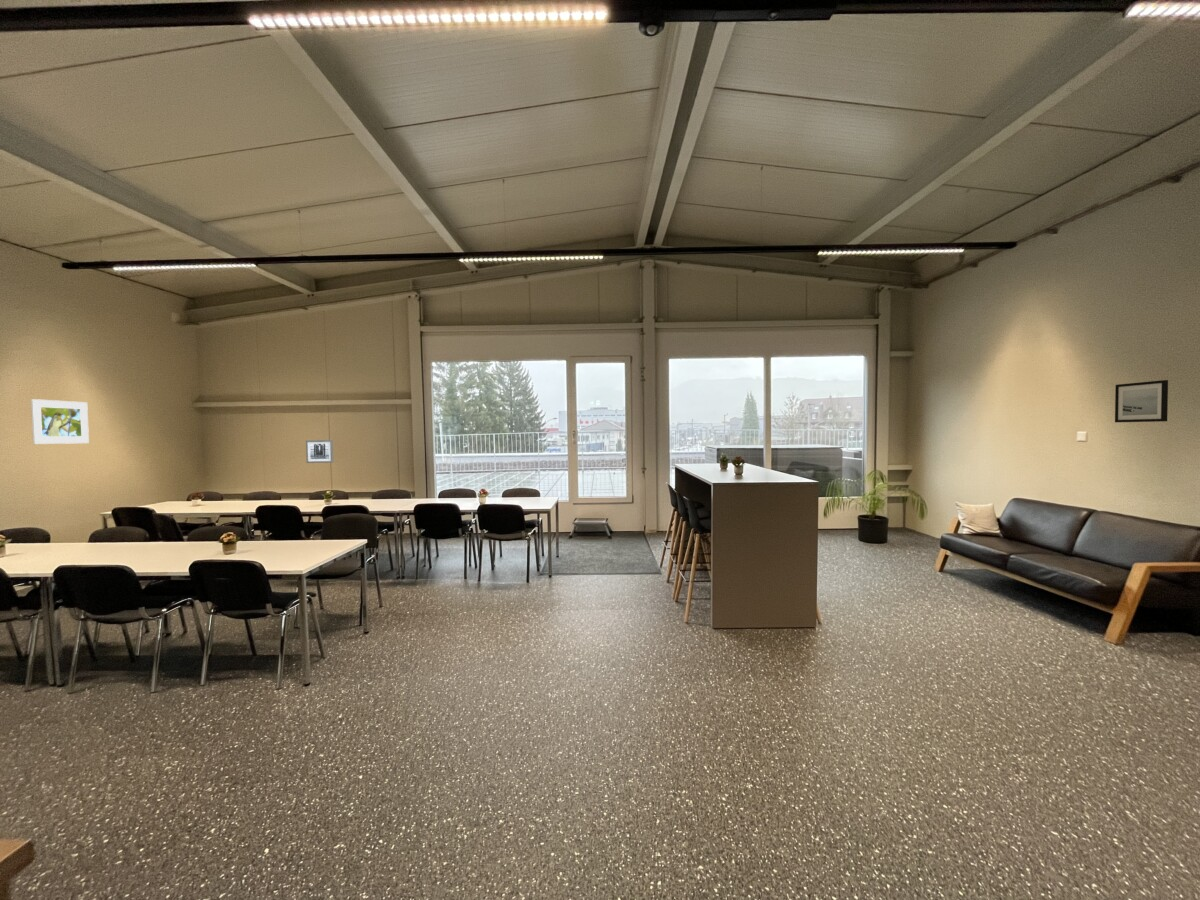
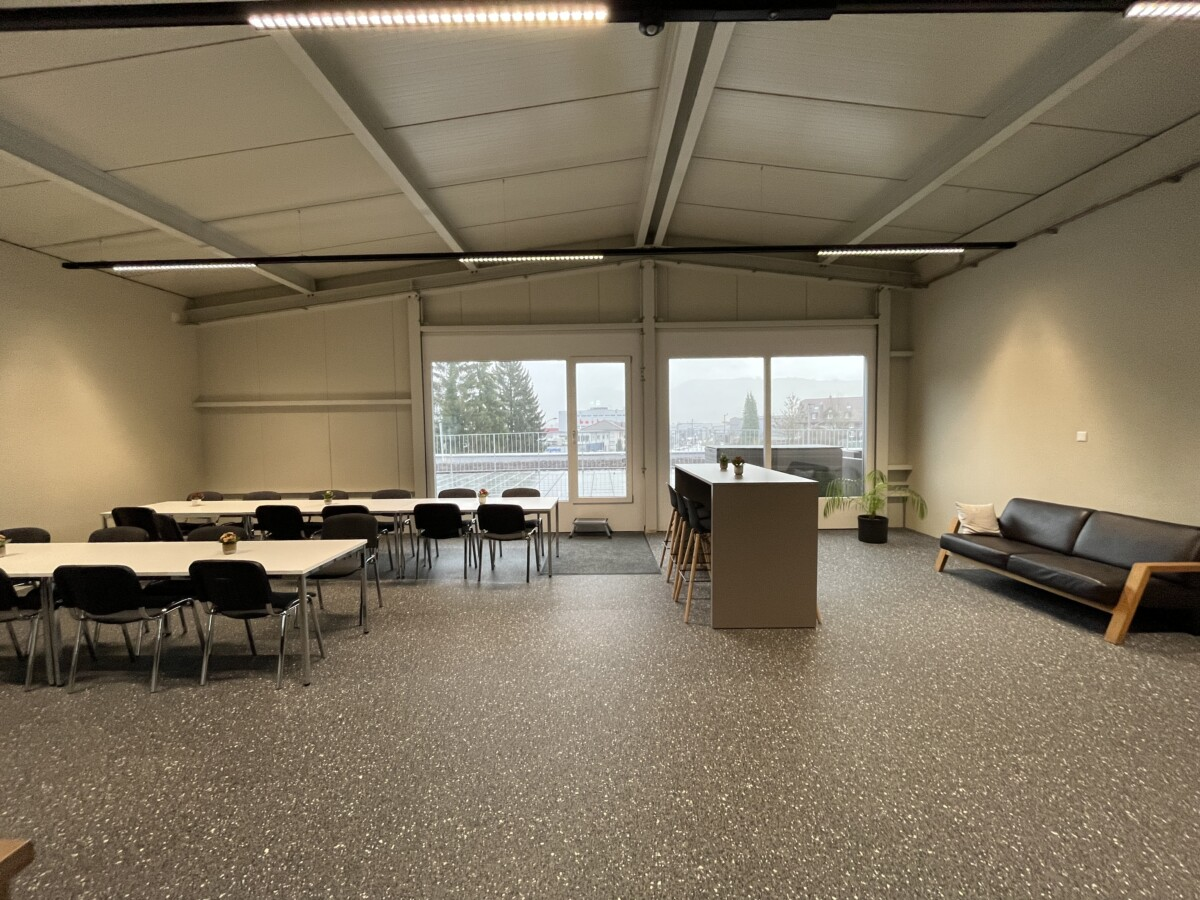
- wall art [305,439,334,464]
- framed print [30,398,90,445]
- wall art [1114,379,1169,423]
